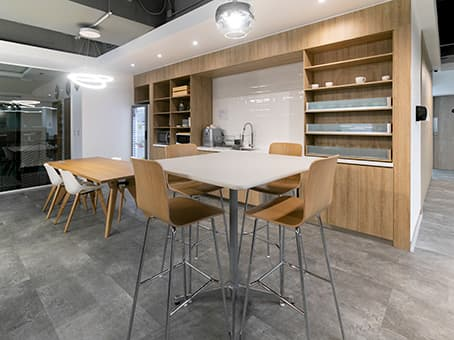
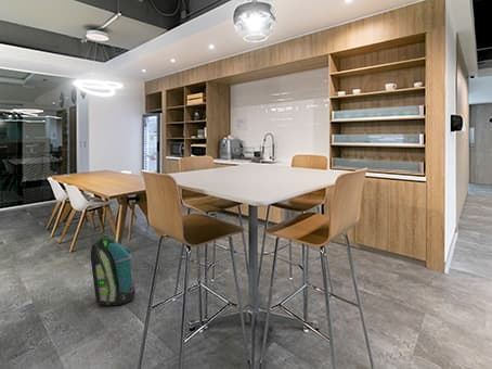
+ backpack [90,234,137,306]
